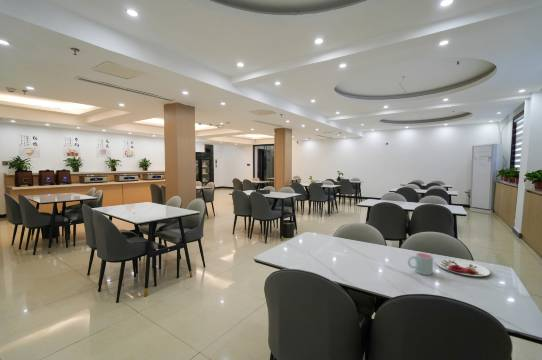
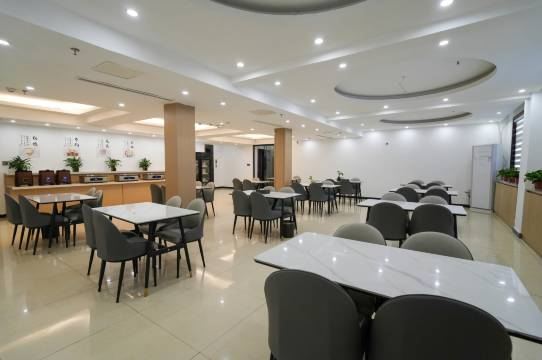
- mug [407,252,434,276]
- plate [435,257,491,277]
